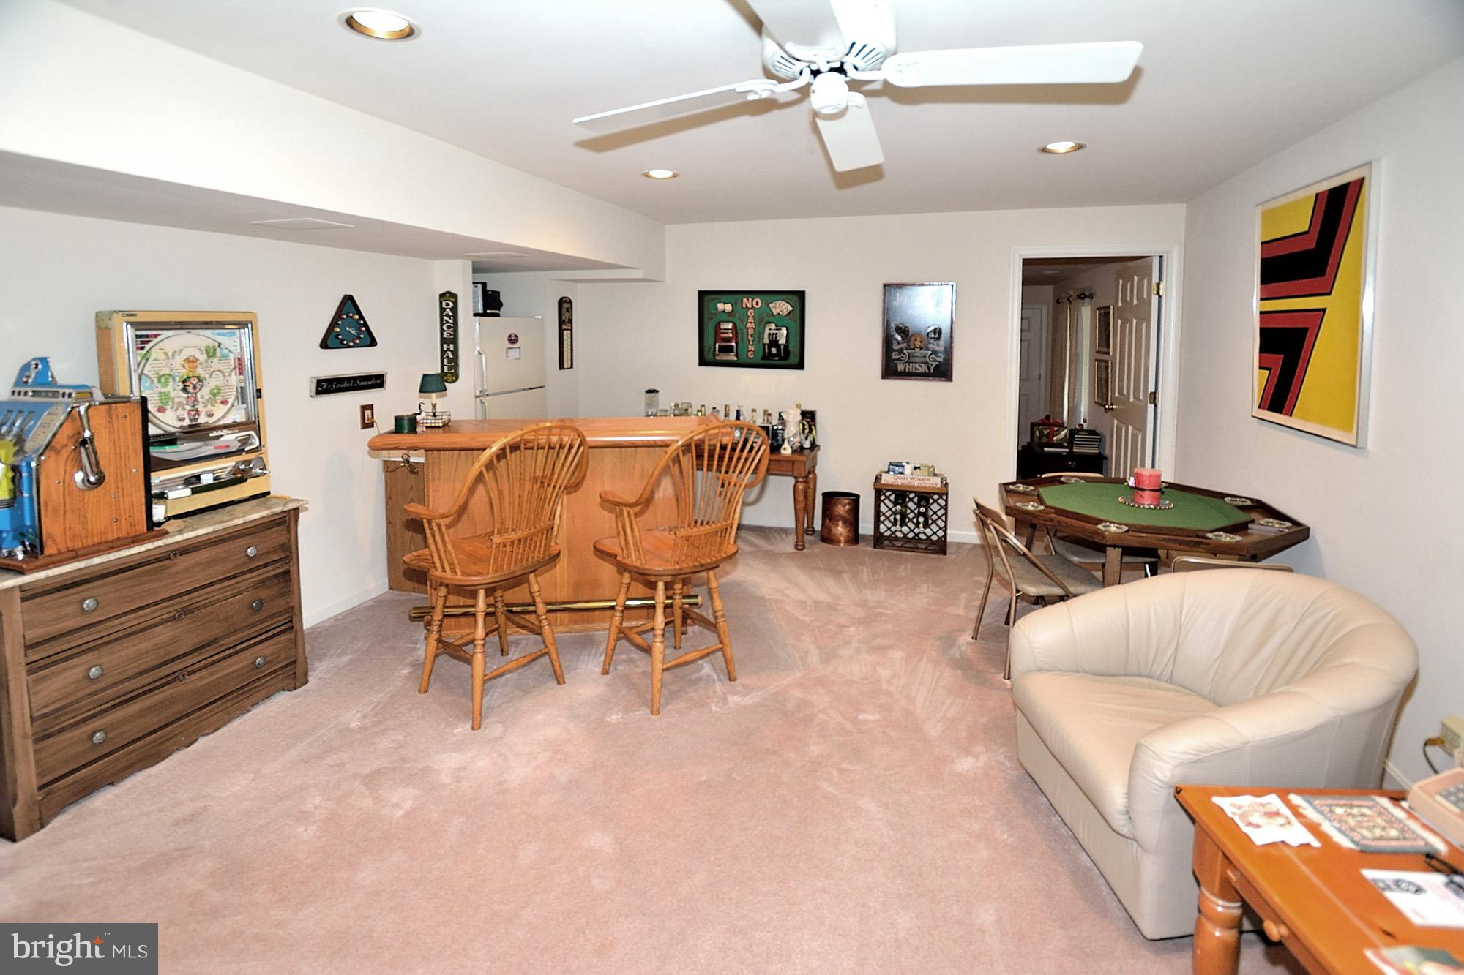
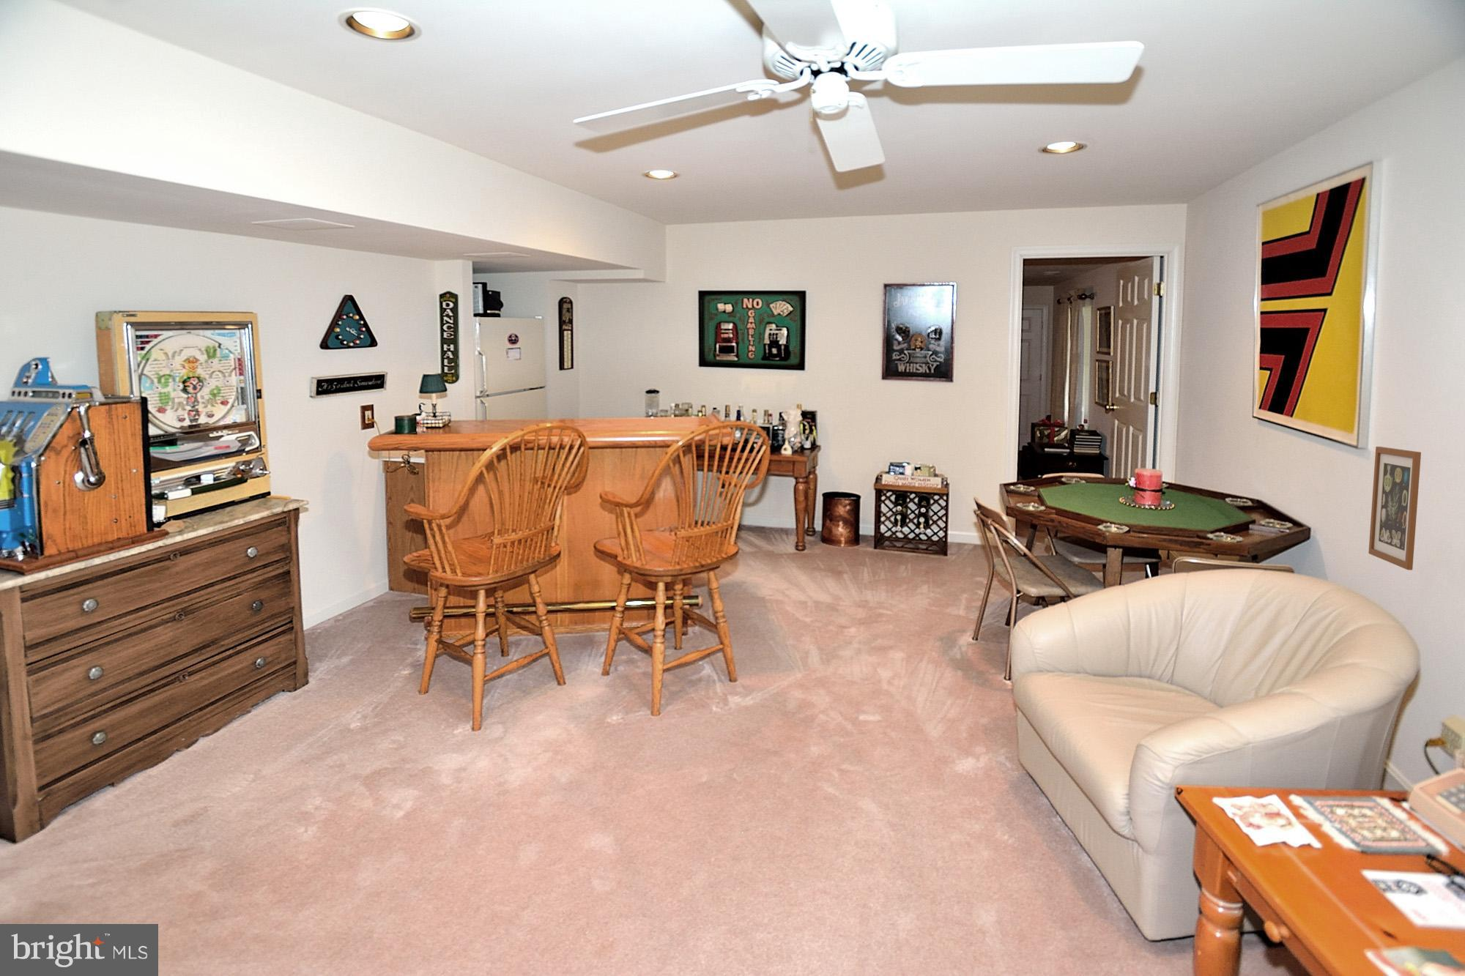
+ wall art [1368,446,1421,571]
